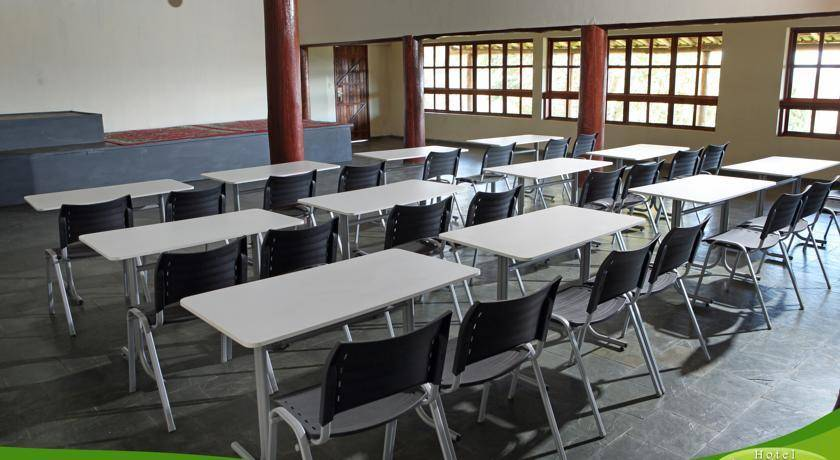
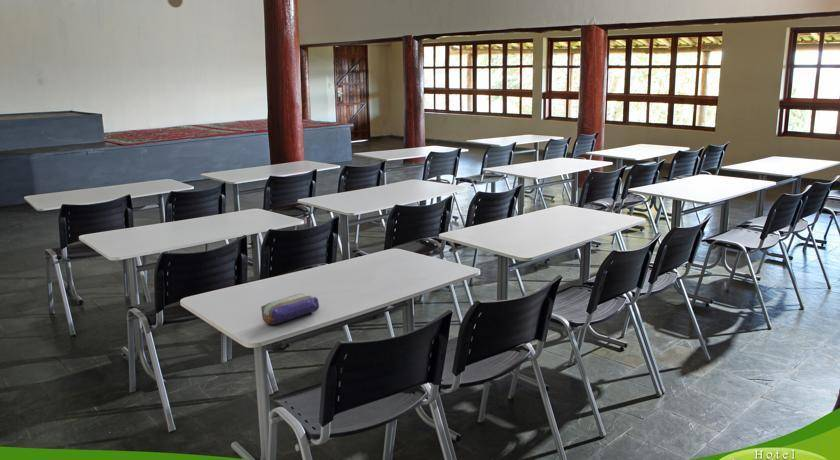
+ pencil case [260,293,320,325]
